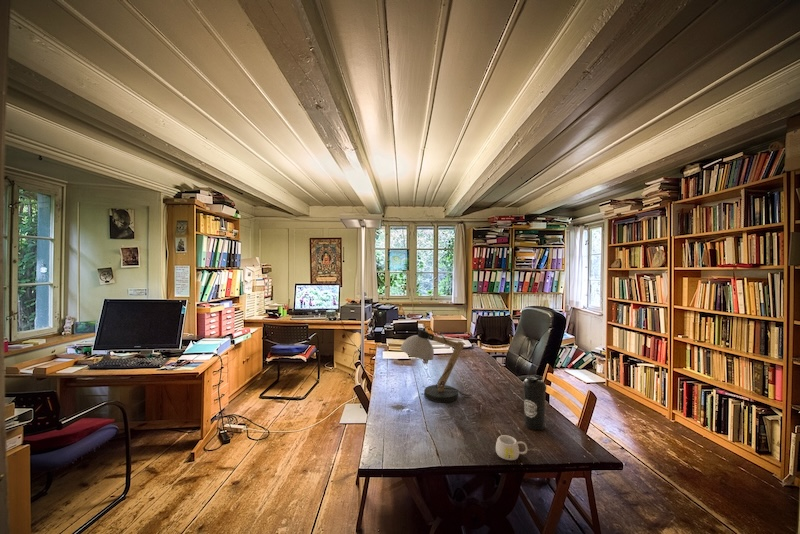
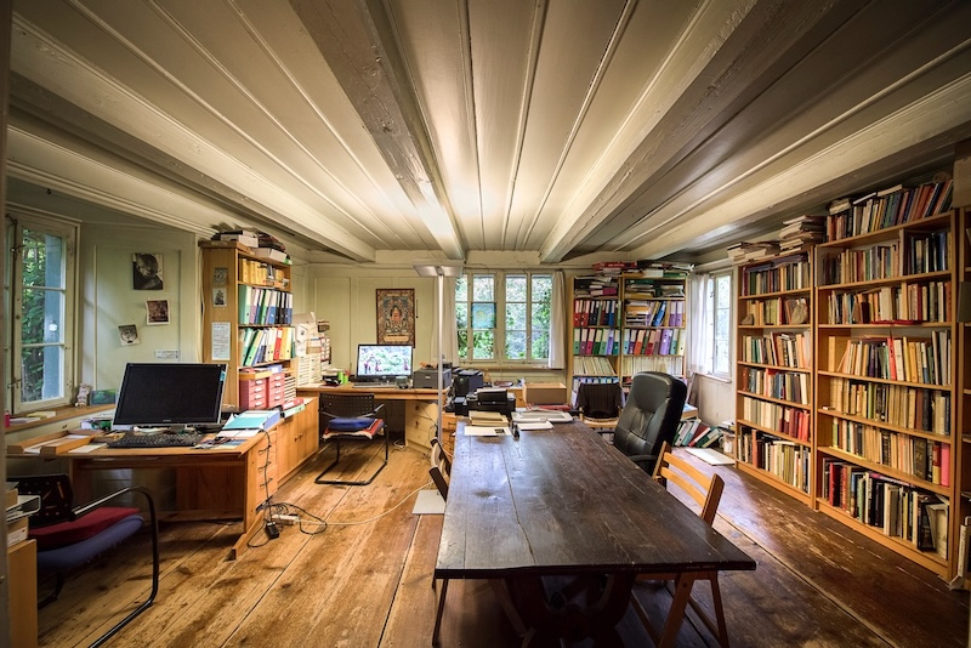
- desk lamp [399,325,472,404]
- water bottle [522,374,547,431]
- mug [495,434,528,461]
